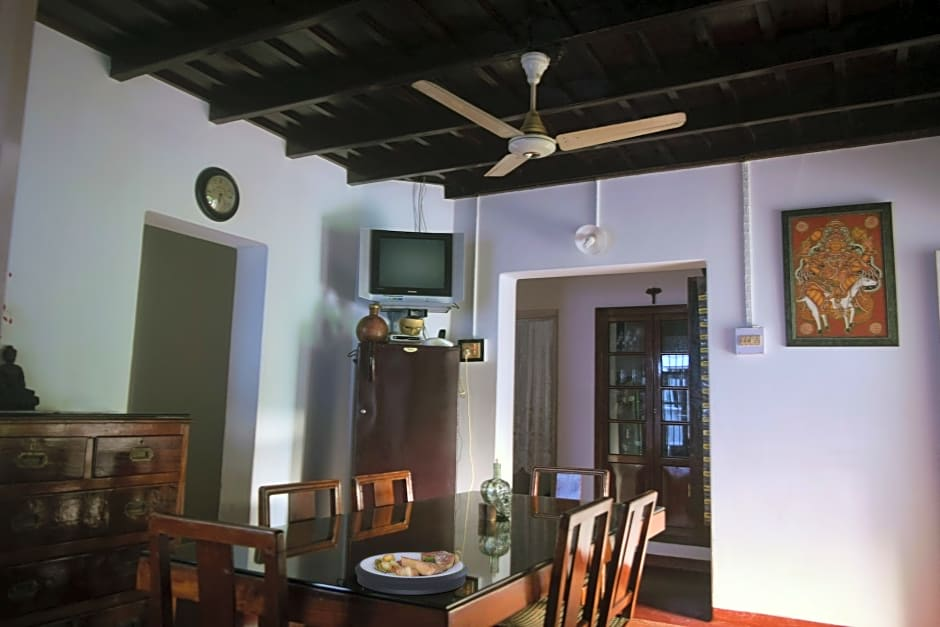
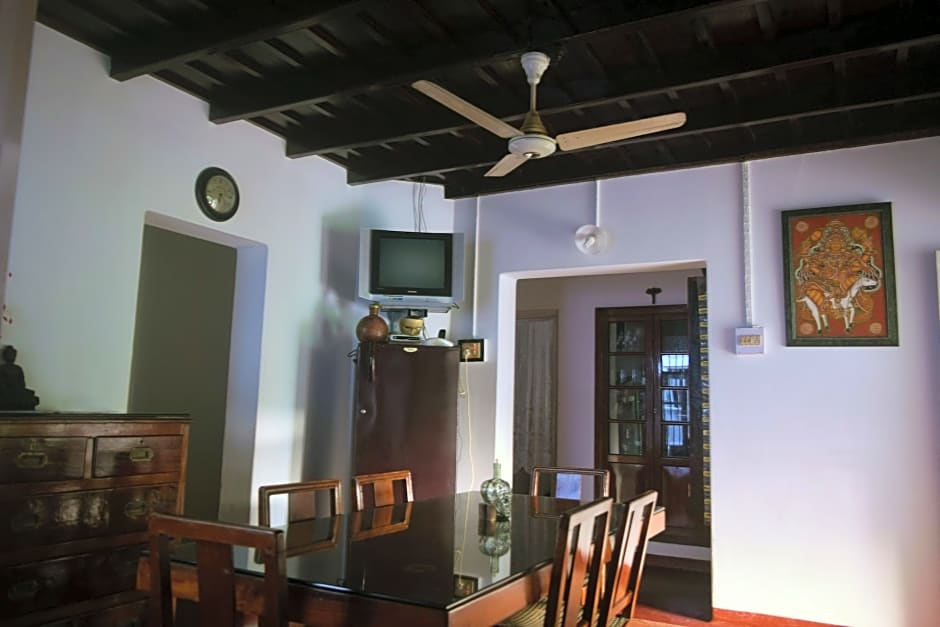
- plate [354,550,469,596]
